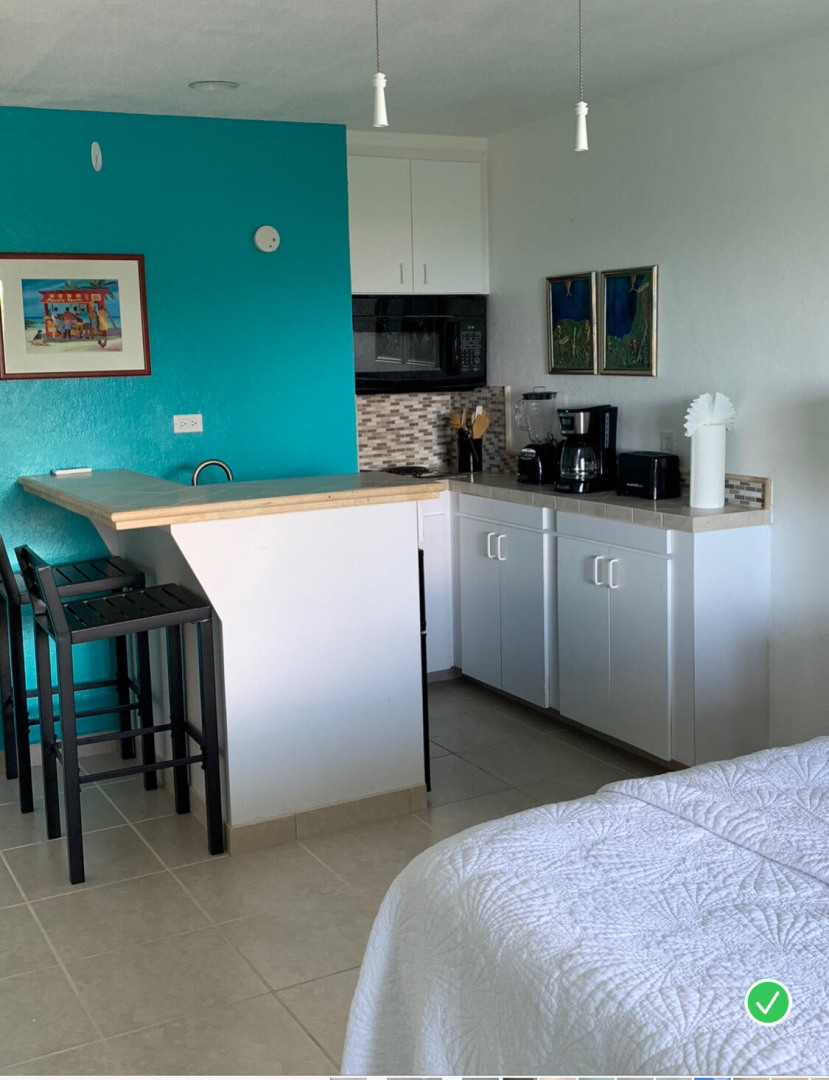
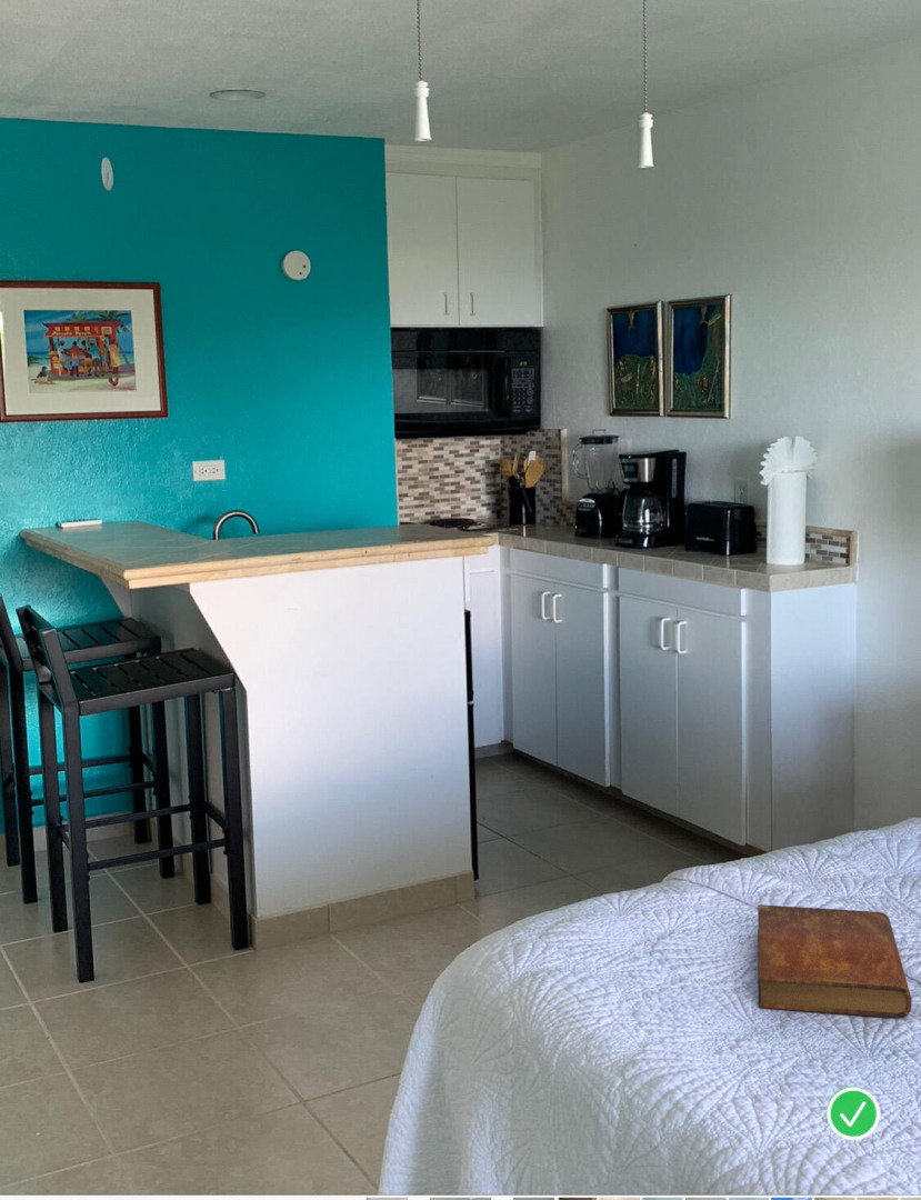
+ bible [757,903,912,1019]
